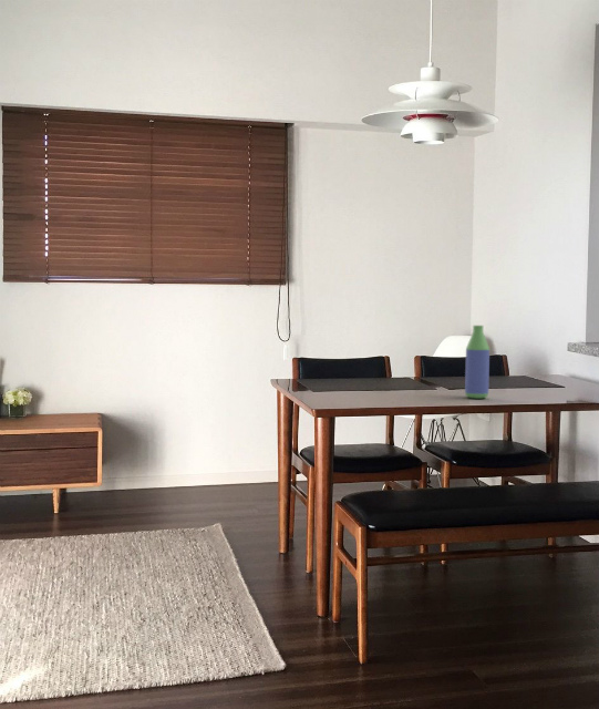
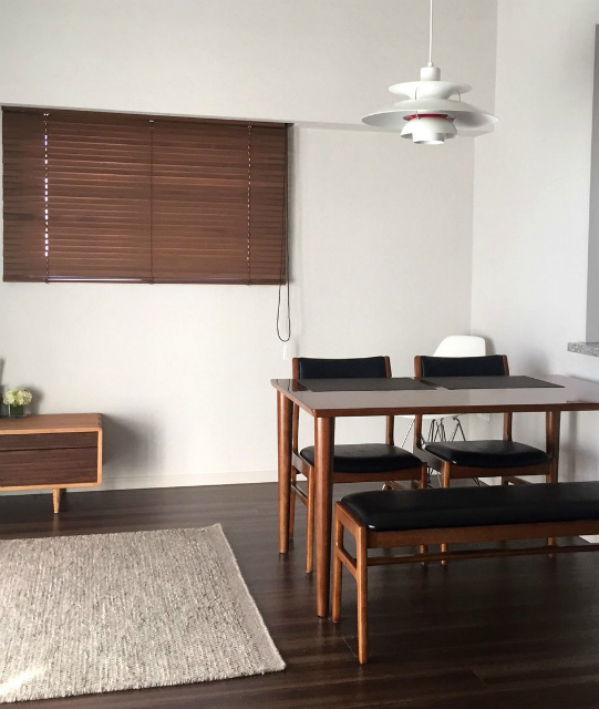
- bottle [464,325,490,400]
